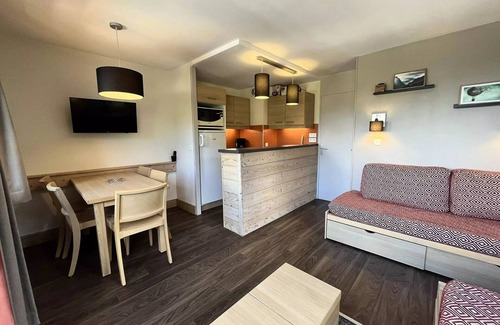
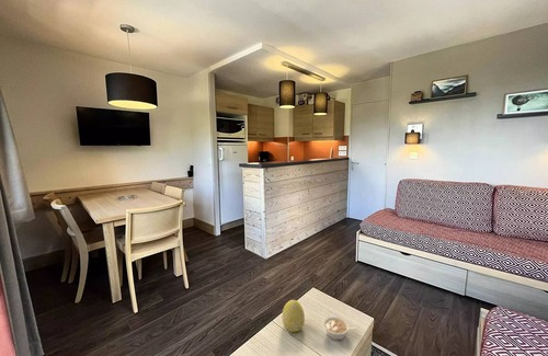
+ legume [322,315,356,341]
+ decorative egg [281,299,306,333]
